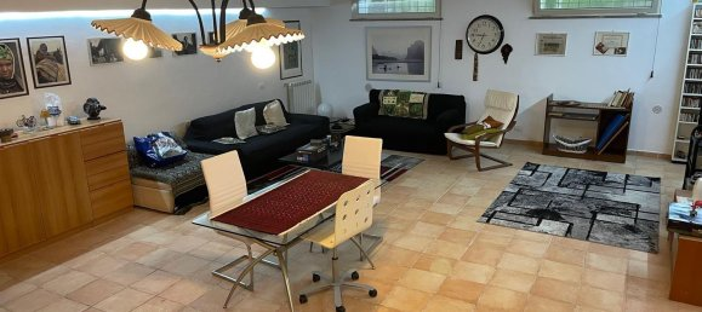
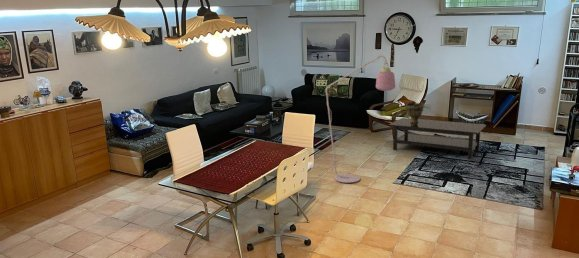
+ coffee table [388,117,487,161]
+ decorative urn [404,100,425,123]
+ floor lamp [315,54,396,184]
